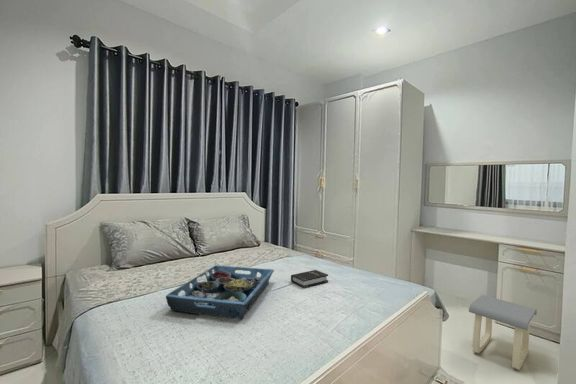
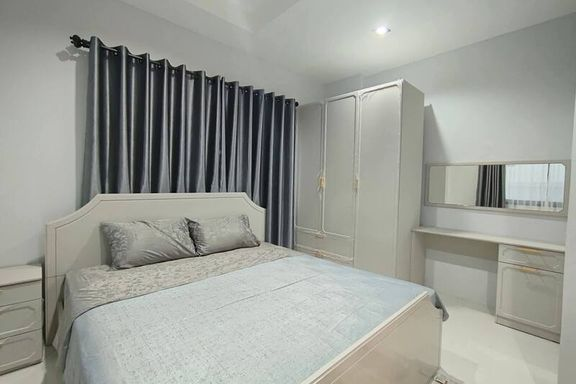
- hardback book [290,269,329,289]
- stool [468,294,538,371]
- serving tray [165,264,275,320]
